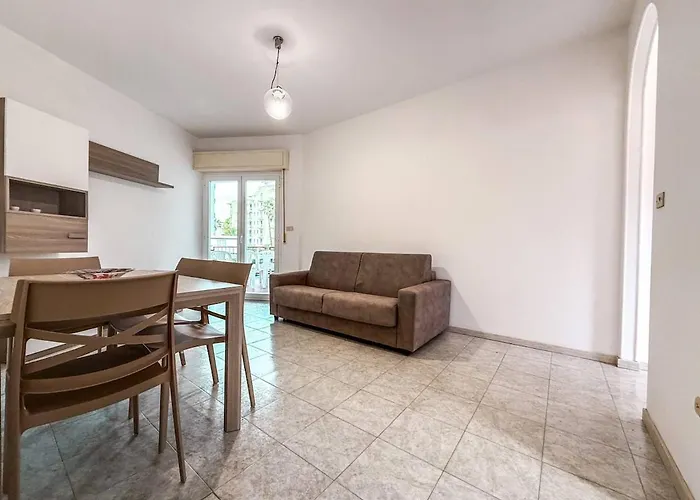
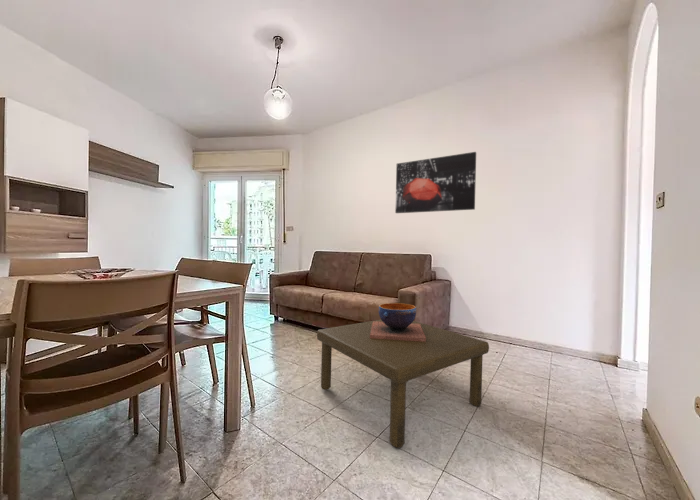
+ decorative bowl [370,302,426,342]
+ wall art [394,151,477,214]
+ coffee table [316,319,490,449]
